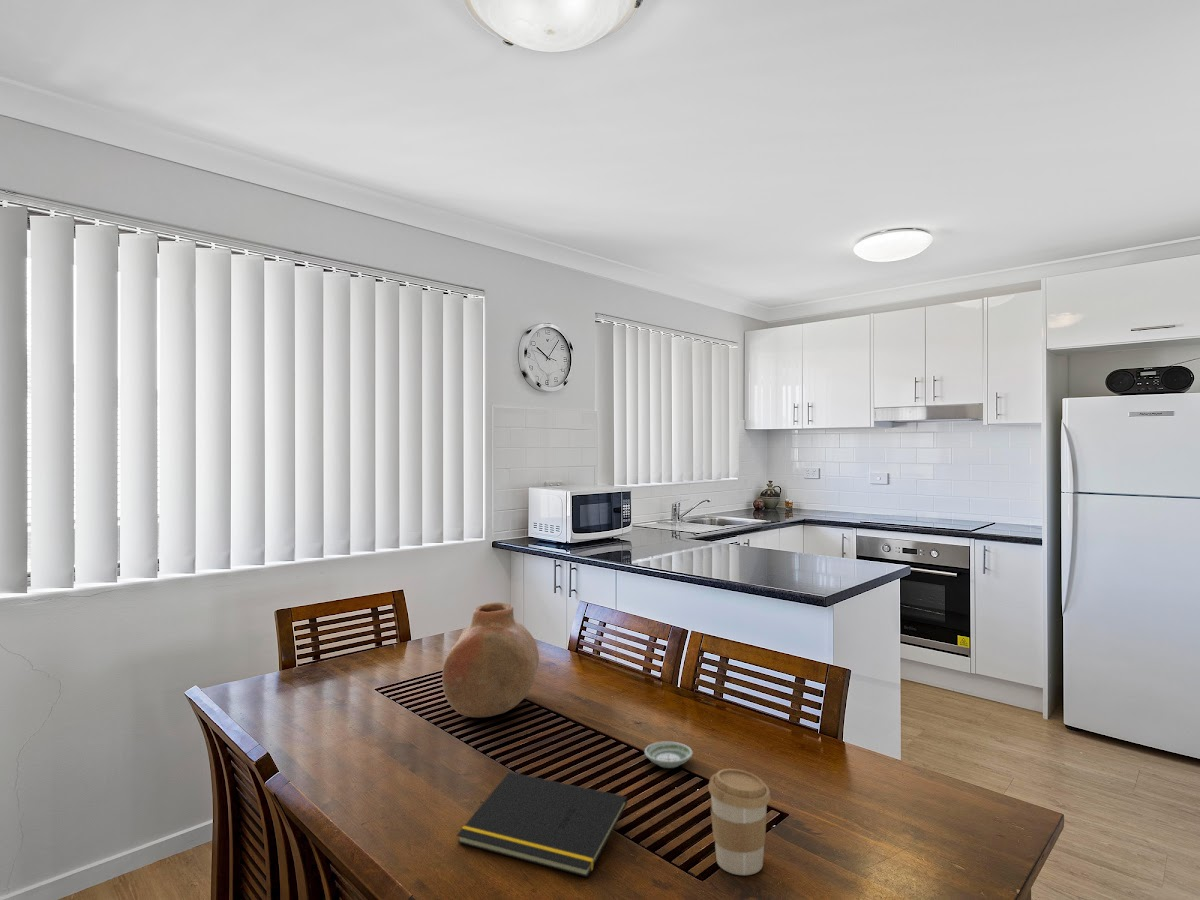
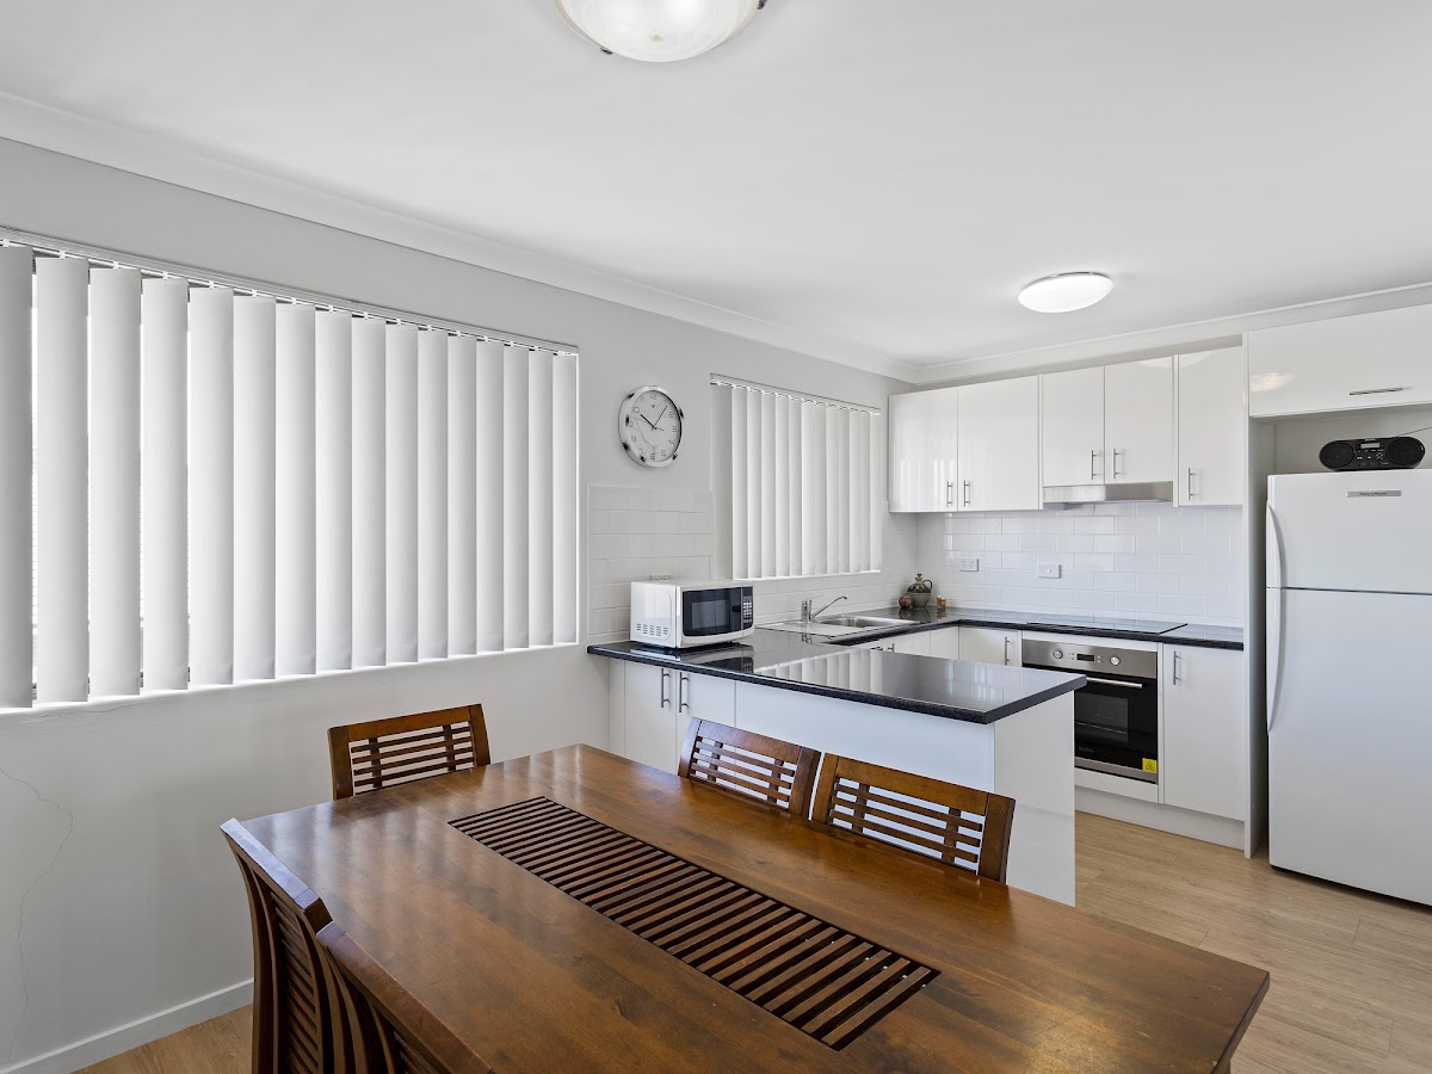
- saucer [643,740,694,769]
- vase [441,602,540,718]
- coffee cup [707,768,771,876]
- notepad [456,771,628,878]
